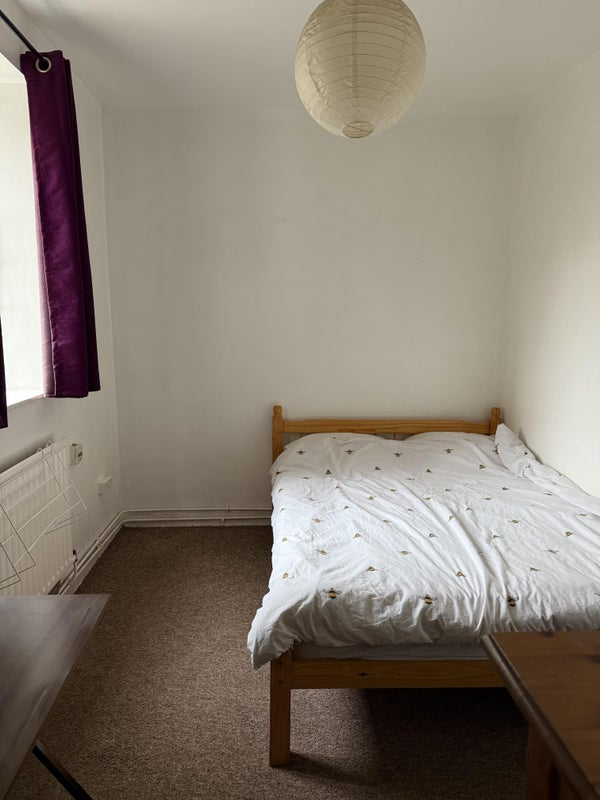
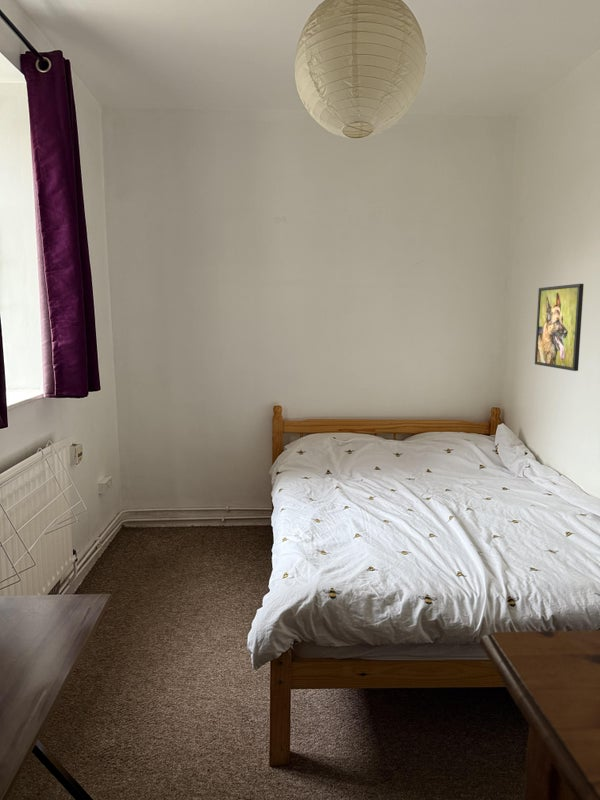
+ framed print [534,283,585,372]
